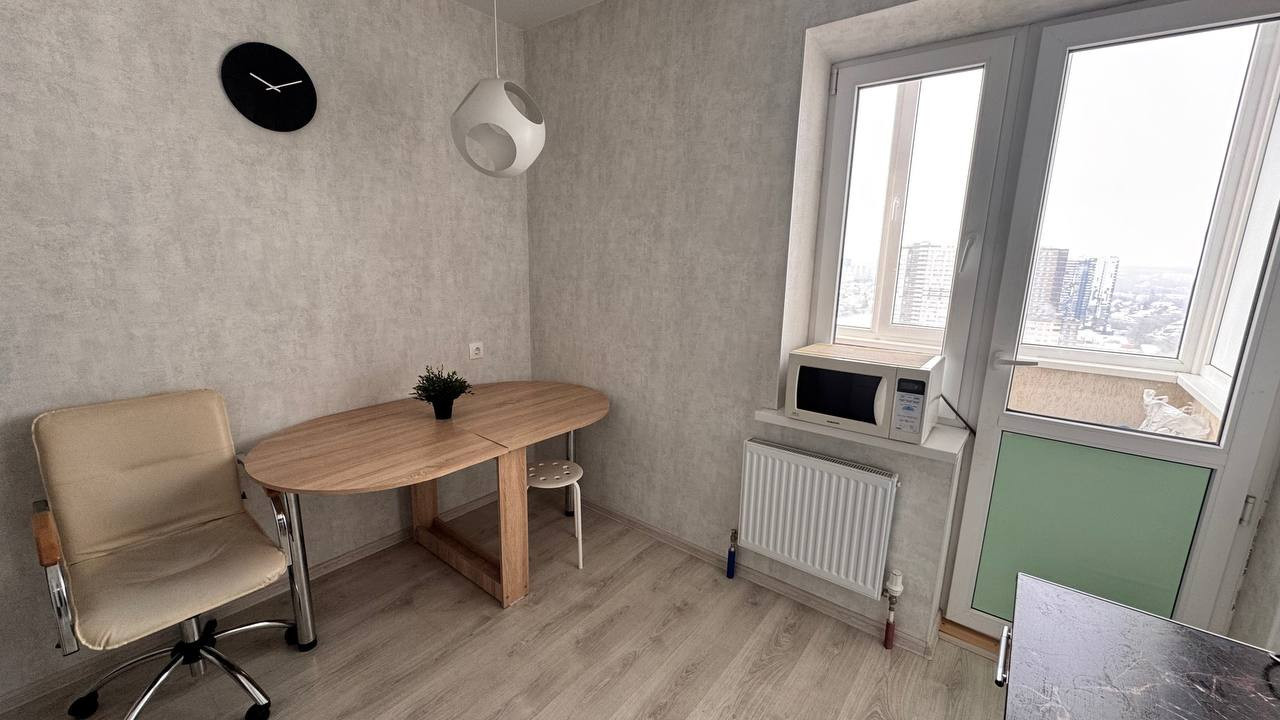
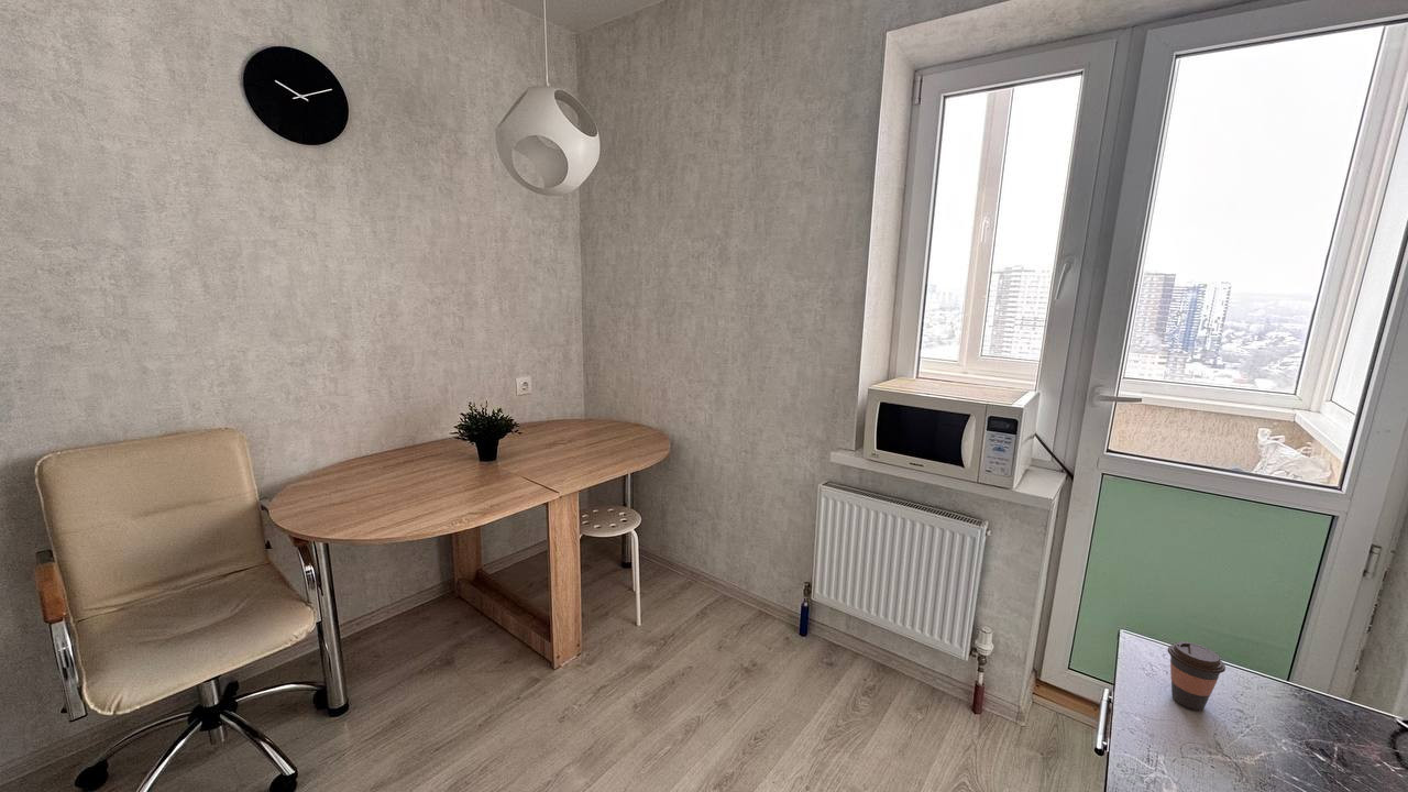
+ coffee cup [1166,640,1226,712]
